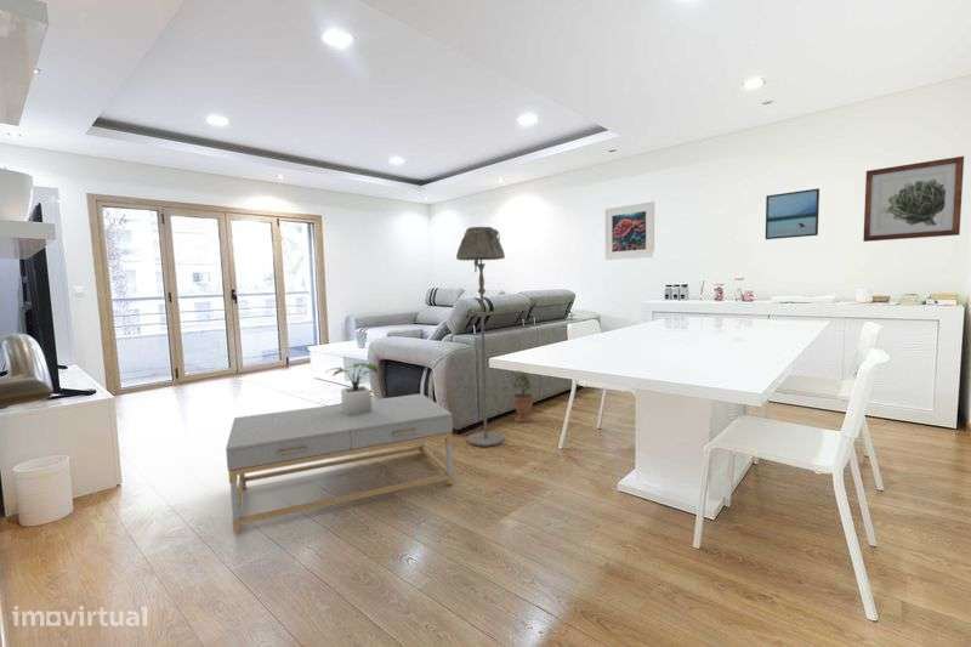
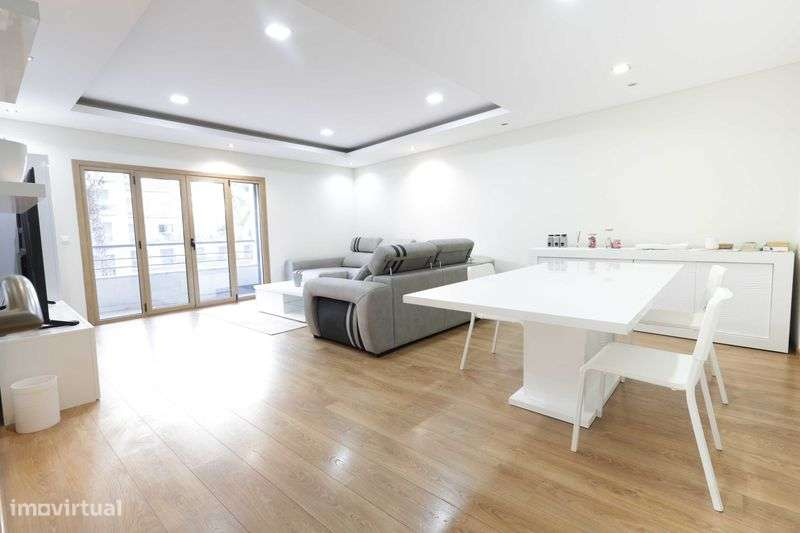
- potted plant [509,371,535,424]
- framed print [604,200,655,261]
- floor lamp [455,226,506,448]
- potted plant [325,362,379,415]
- coffee table [225,392,455,534]
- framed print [765,187,820,240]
- wall art [862,155,965,243]
